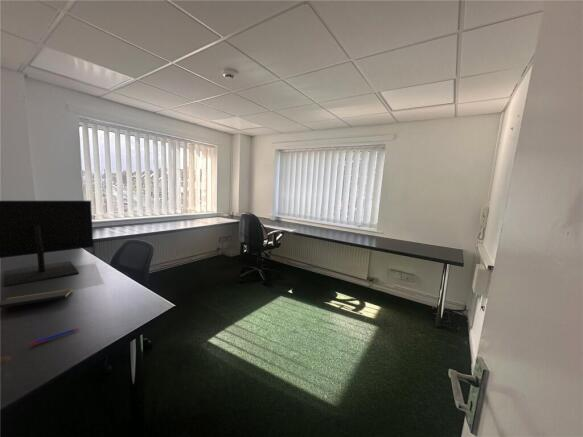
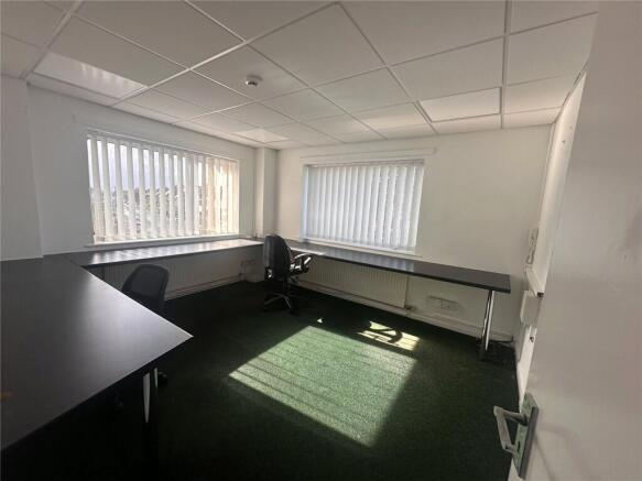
- pen [28,327,81,346]
- monitor [0,200,94,288]
- notepad [0,288,73,309]
